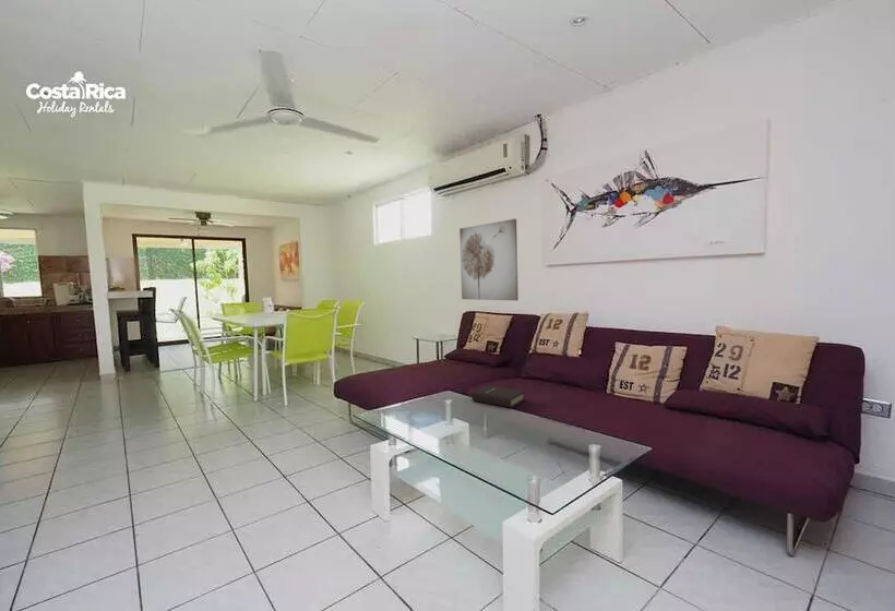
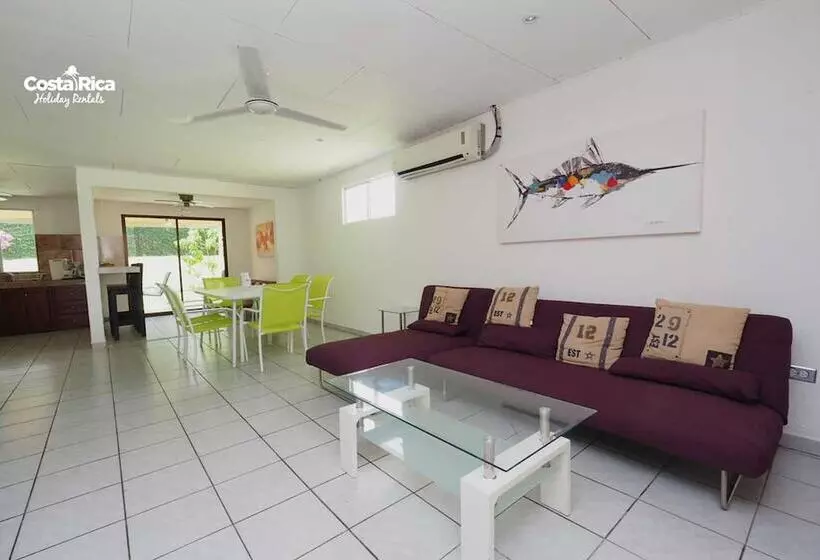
- wall art [458,218,520,301]
- book [470,384,526,409]
